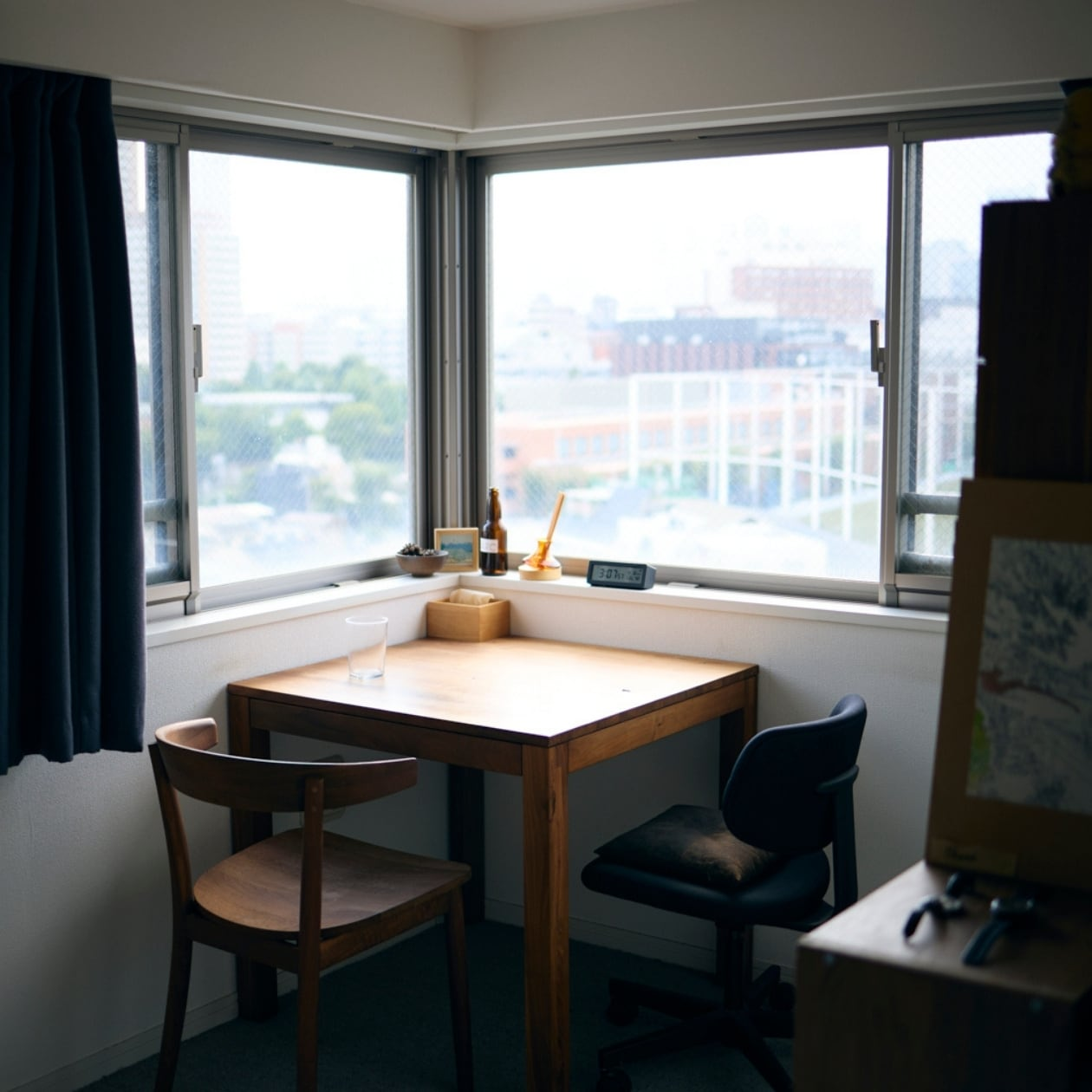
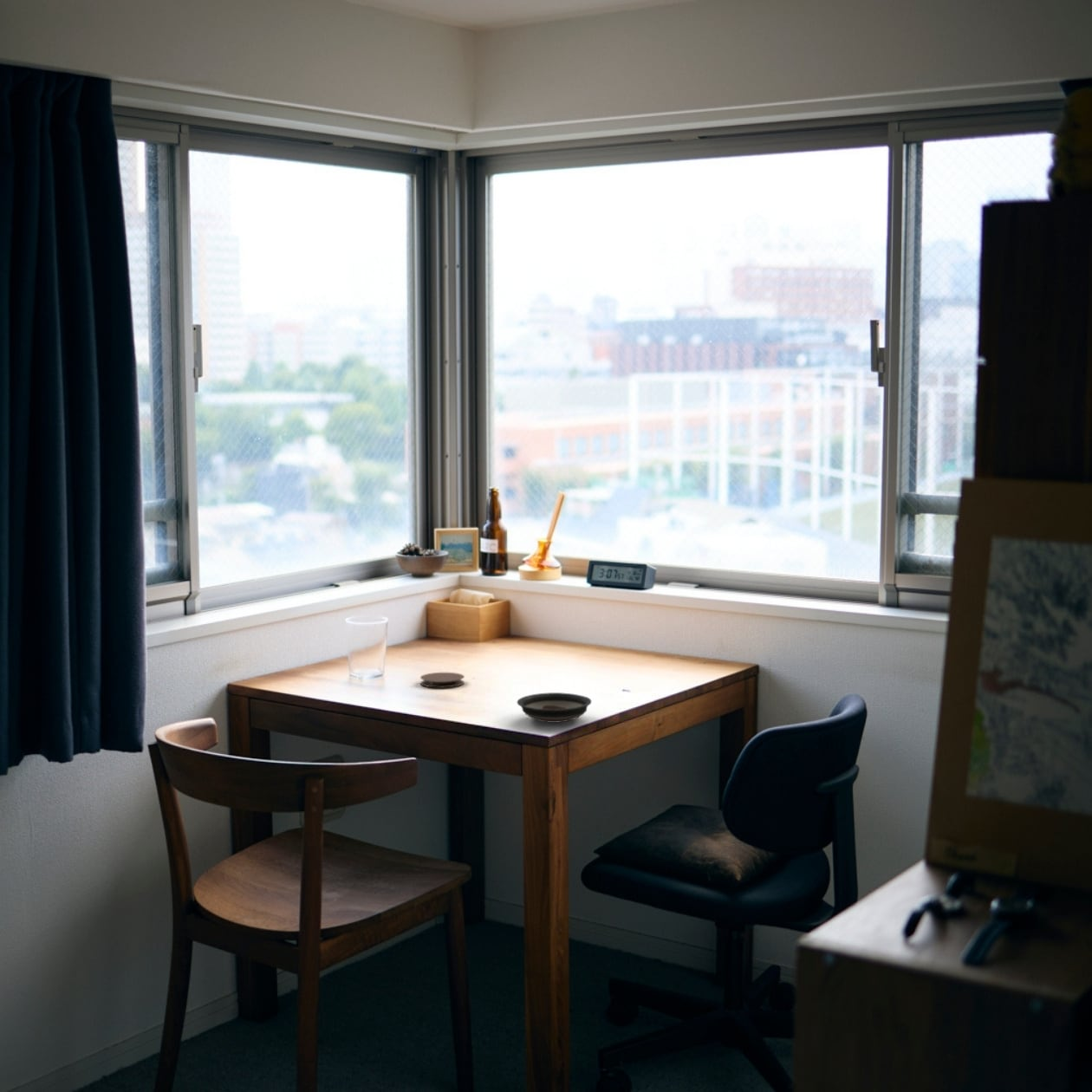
+ saucer [517,692,592,724]
+ coaster [419,672,465,689]
